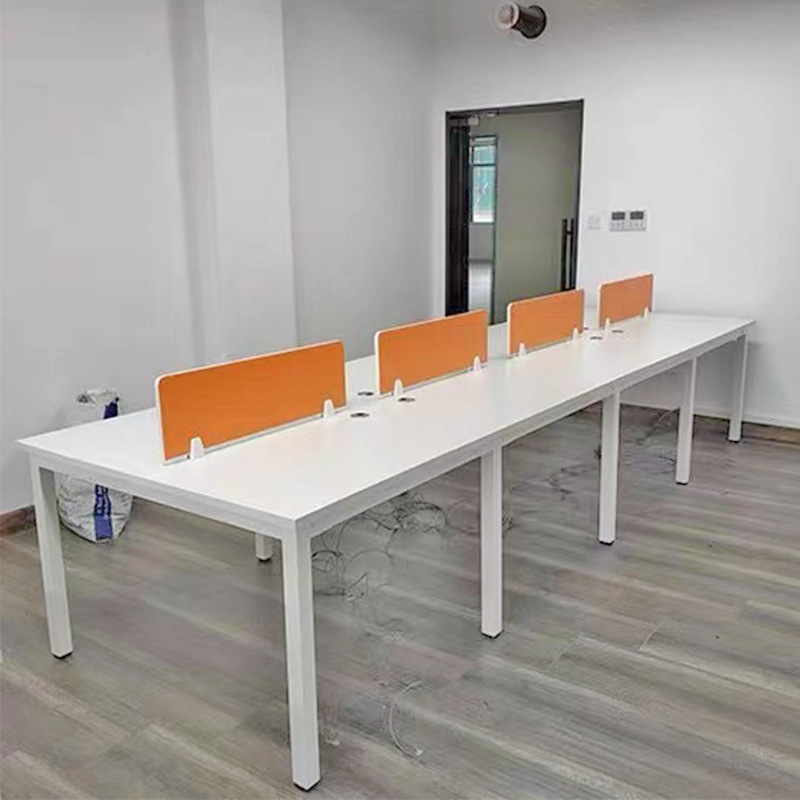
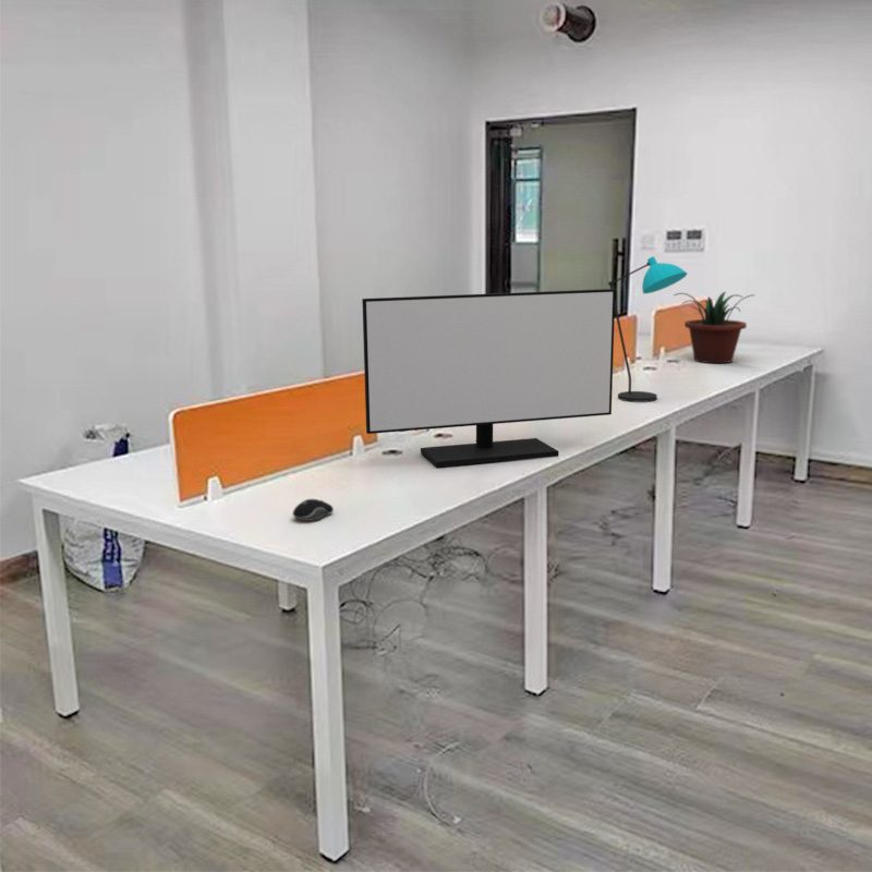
+ potted plant [673,291,756,364]
+ computer mouse [291,498,335,522]
+ monitor [361,288,616,469]
+ desk lamp [607,255,689,403]
